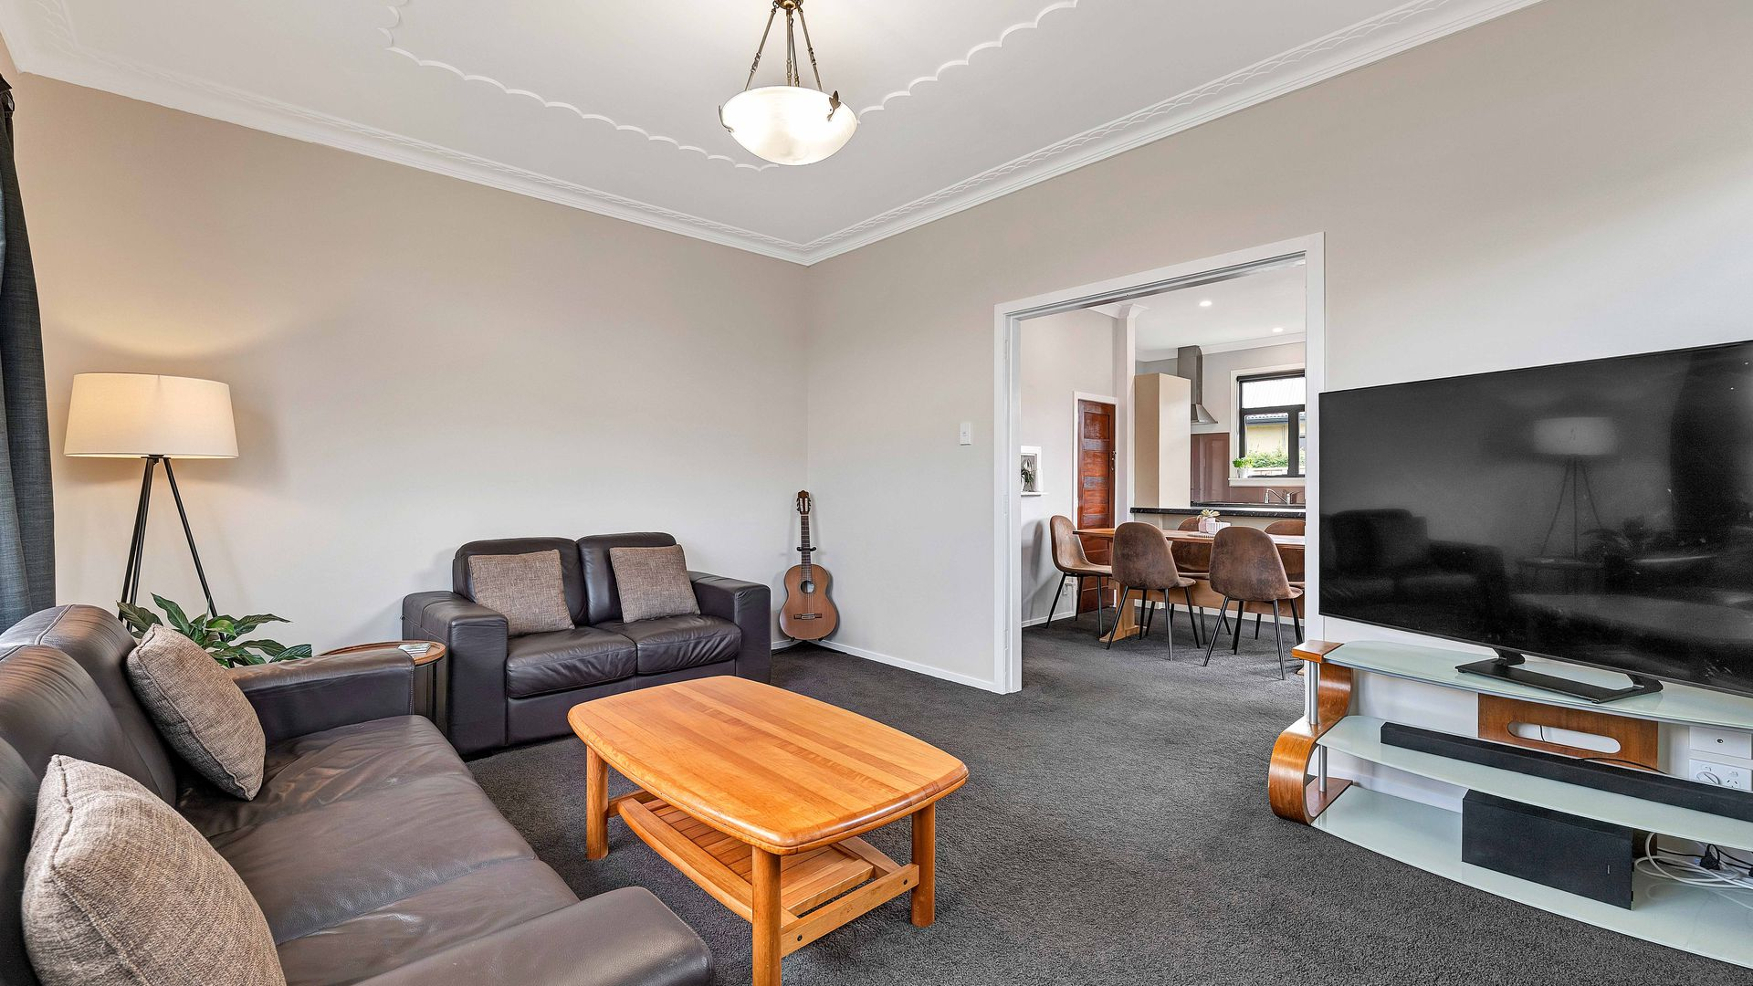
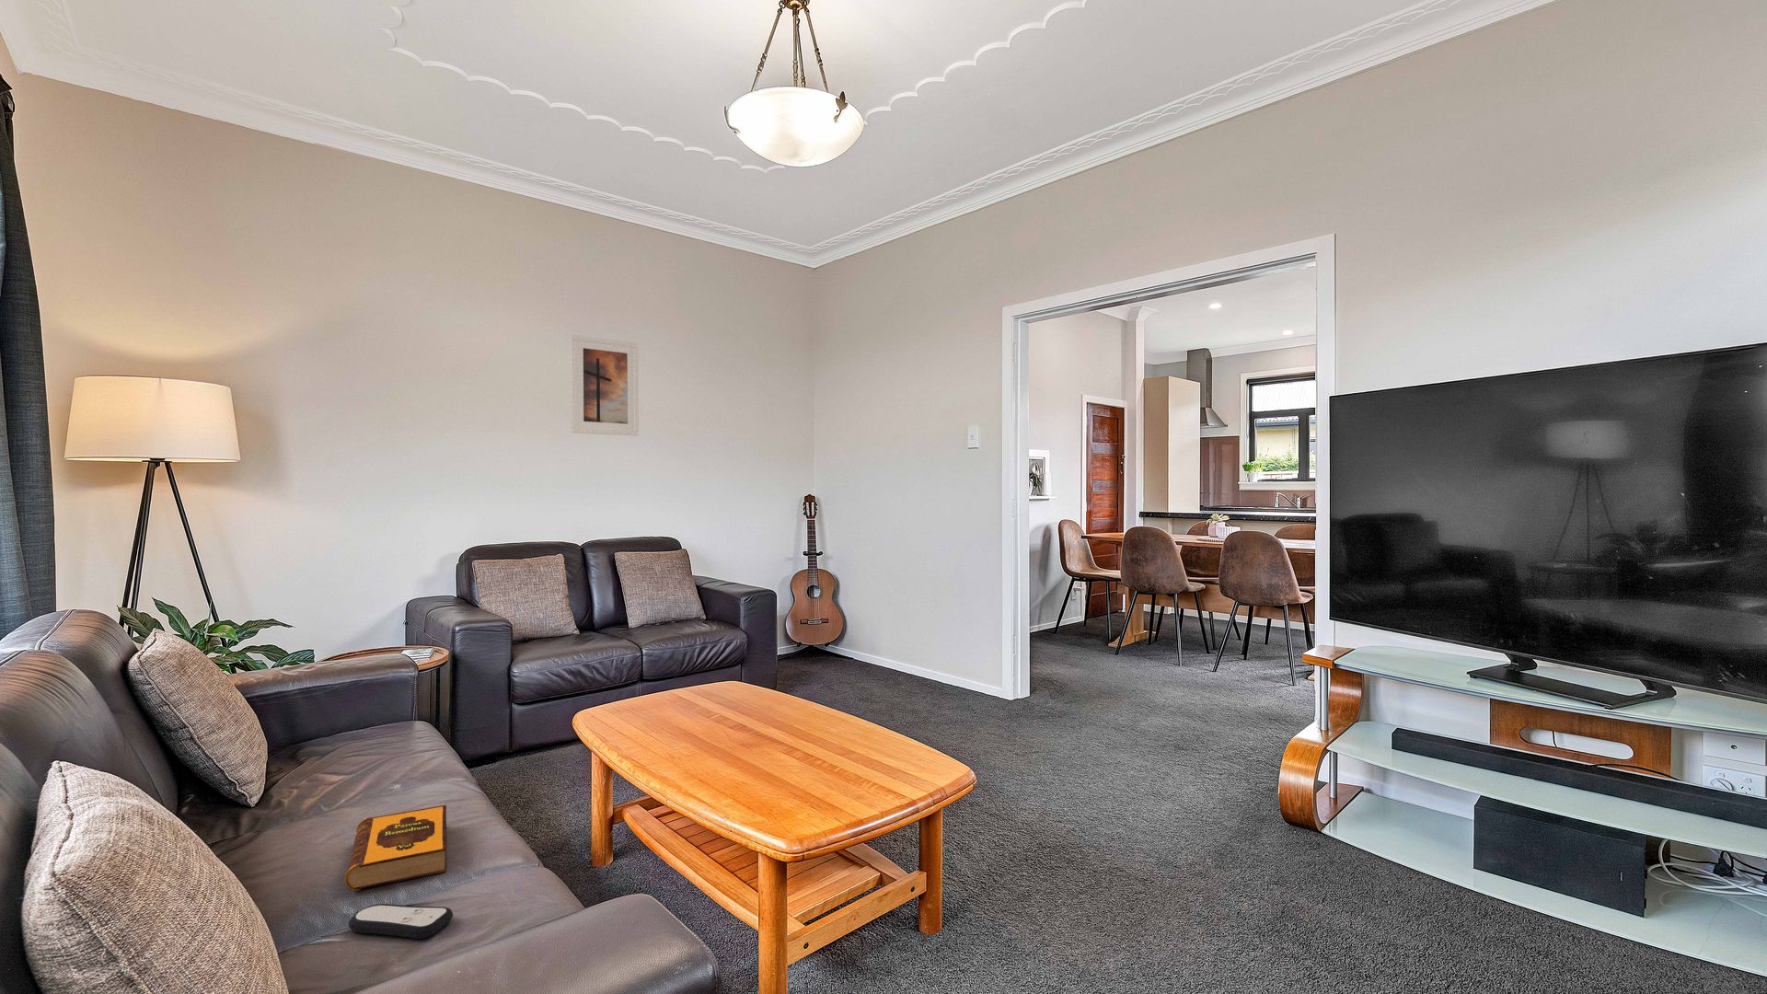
+ hardback book [343,805,448,892]
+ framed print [569,334,640,436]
+ remote control [348,903,454,939]
